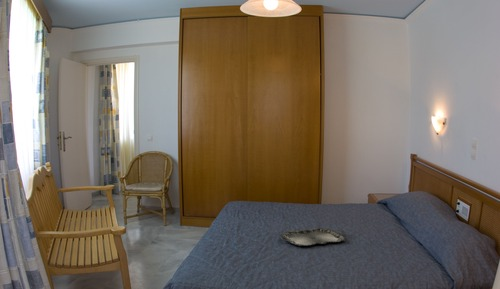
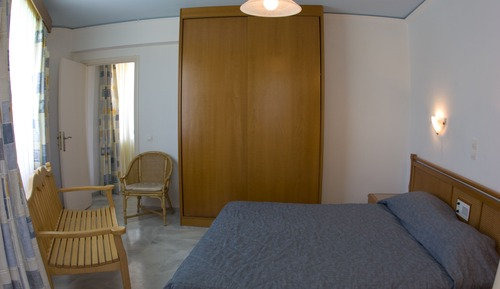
- serving tray [278,227,346,247]
